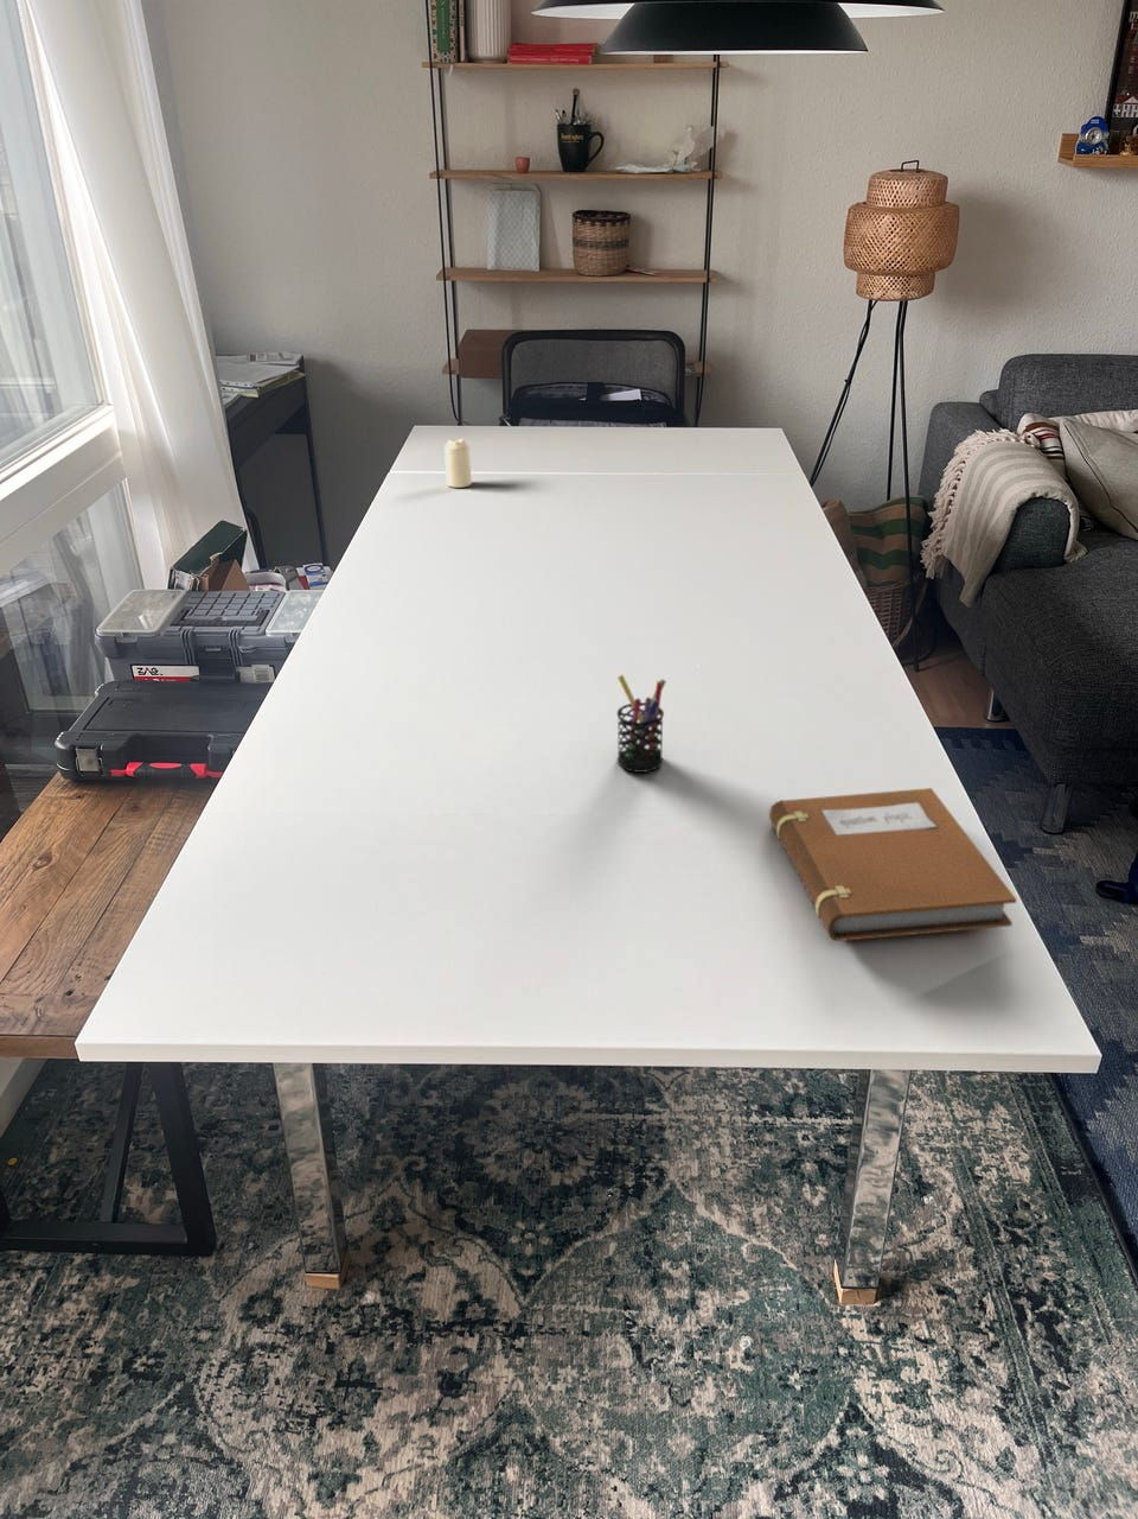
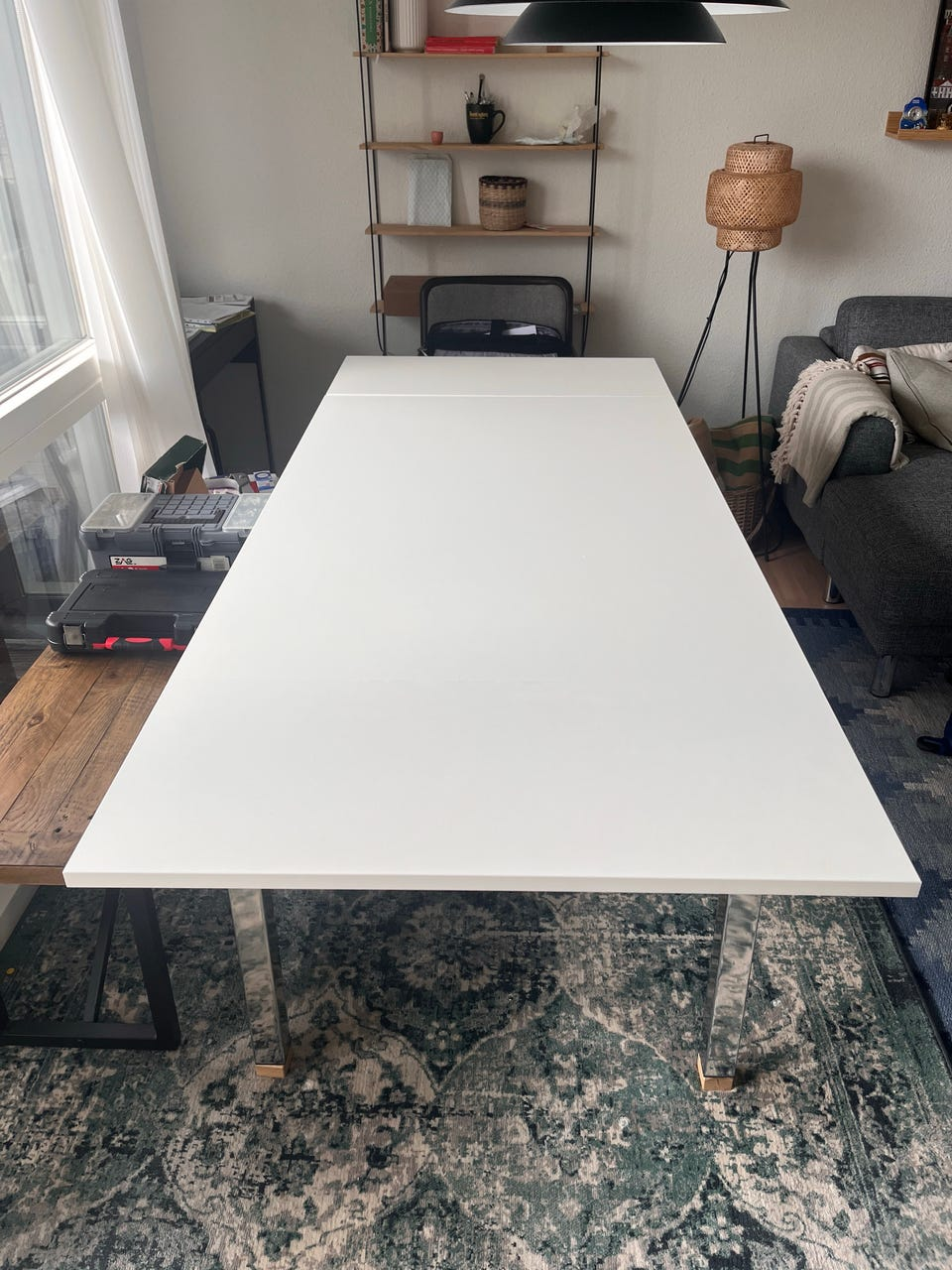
- pen holder [616,673,667,774]
- candle [443,438,473,489]
- notebook [769,787,1017,942]
